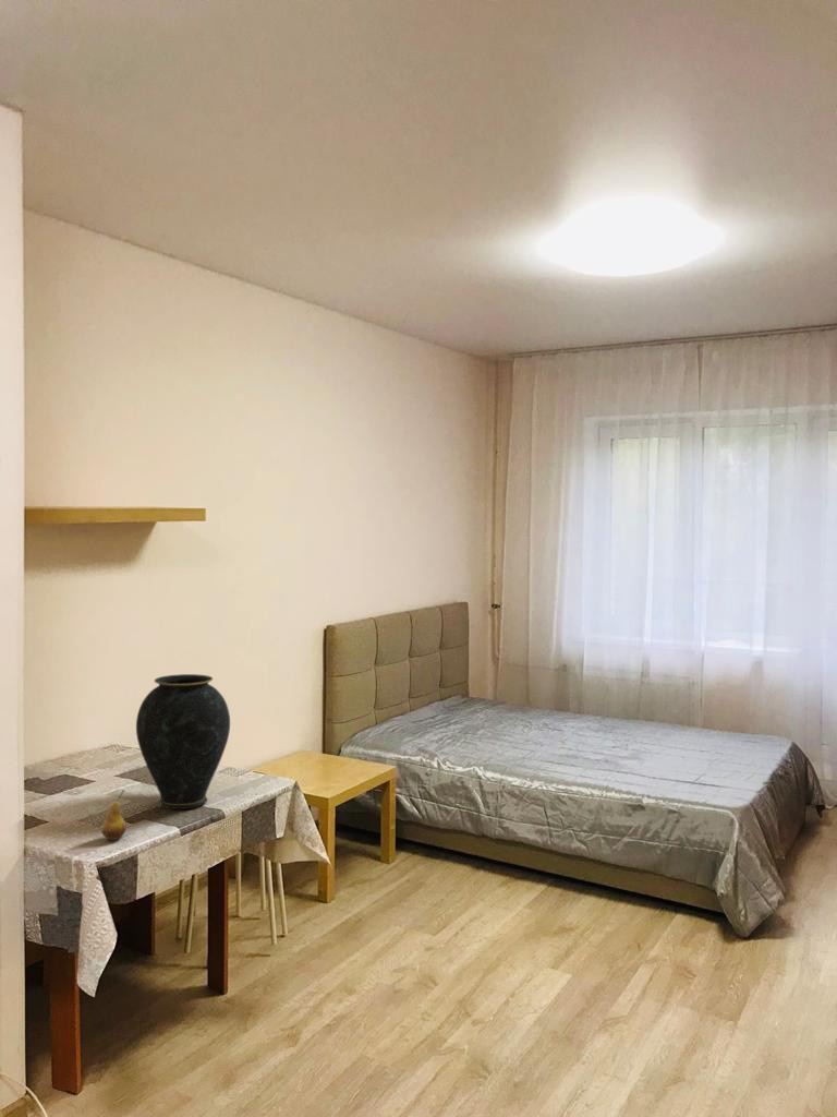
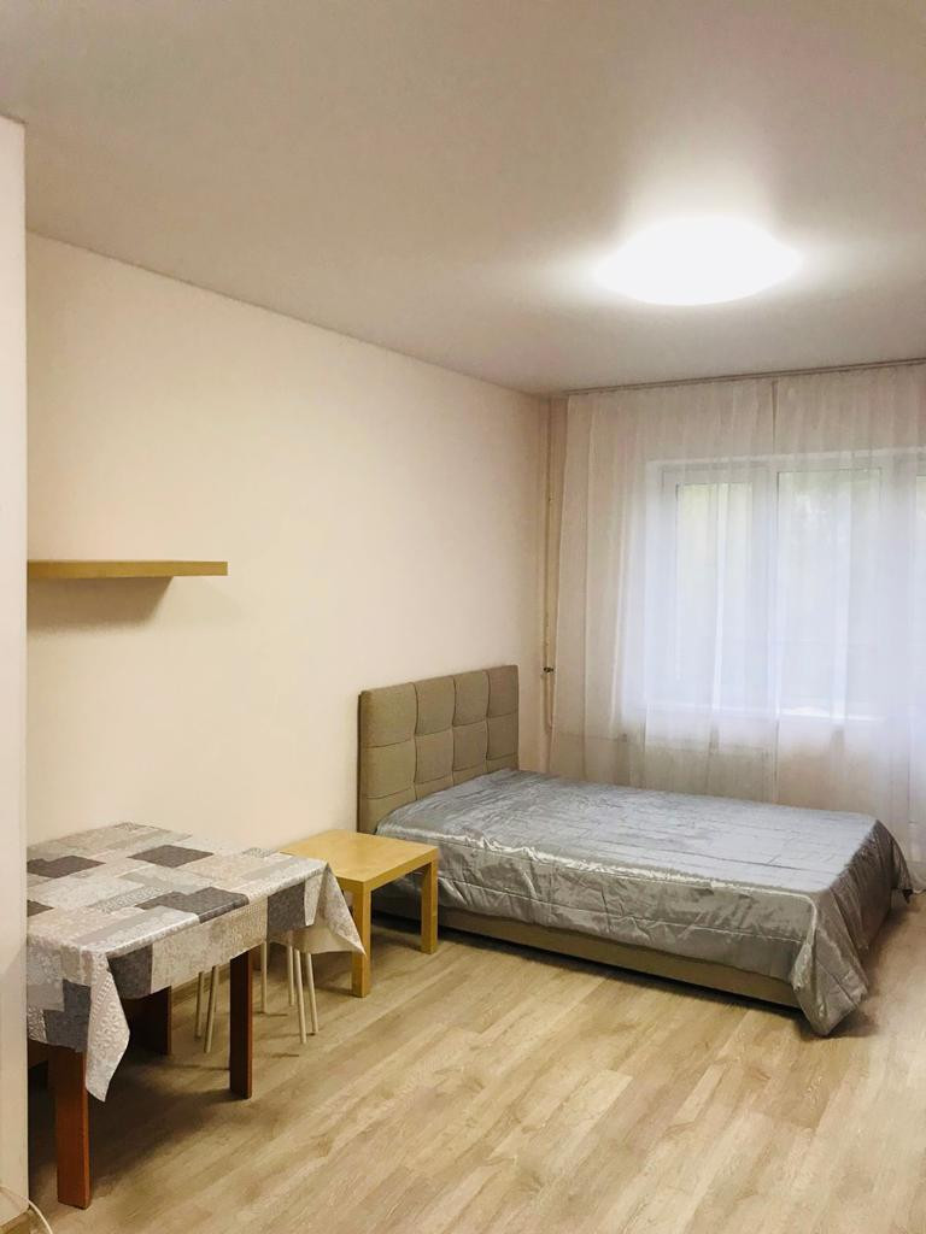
- fruit [100,789,128,841]
- vase [135,673,231,810]
